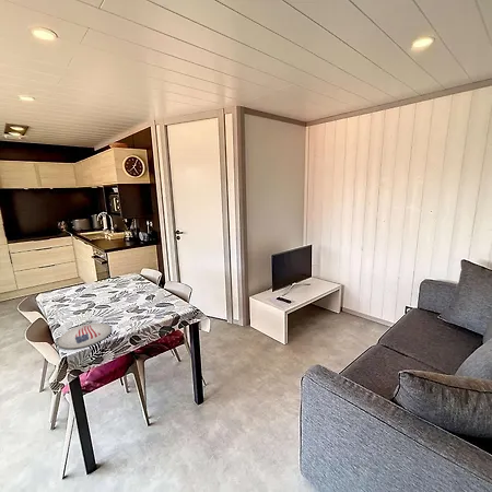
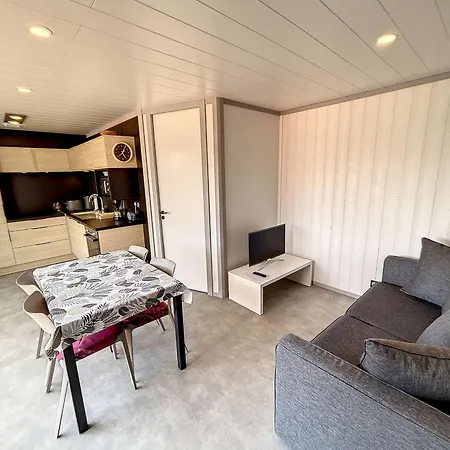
- plate [57,323,113,350]
